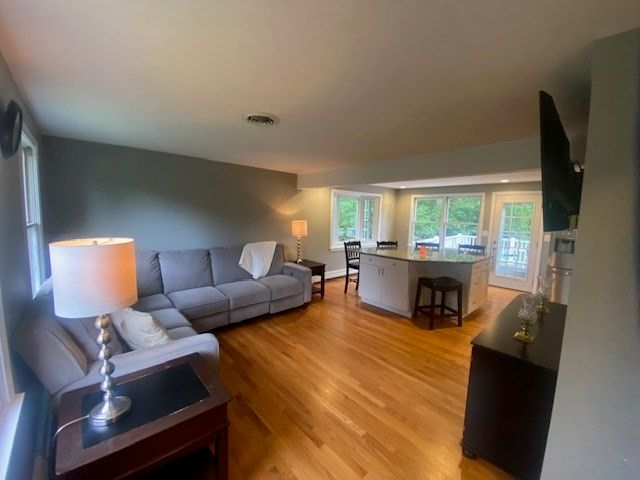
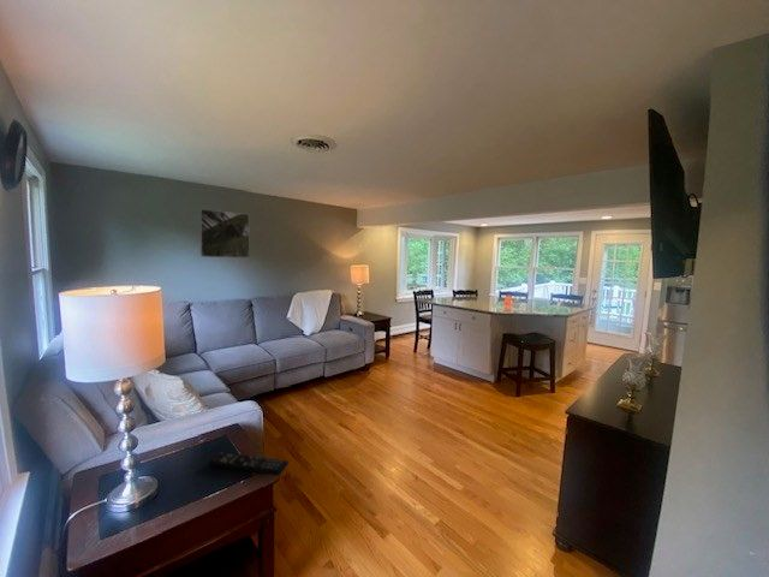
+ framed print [199,208,251,260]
+ remote control [209,451,290,477]
